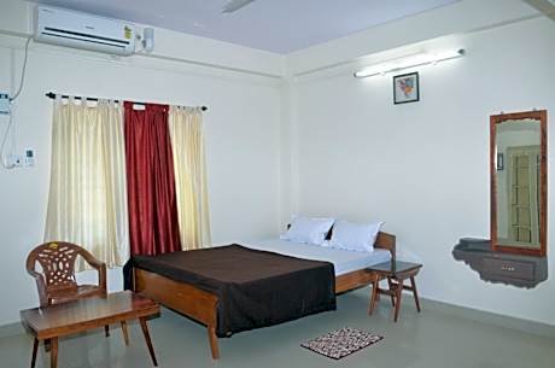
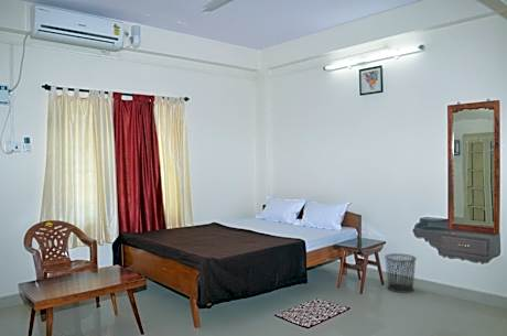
+ waste bin [384,252,418,294]
